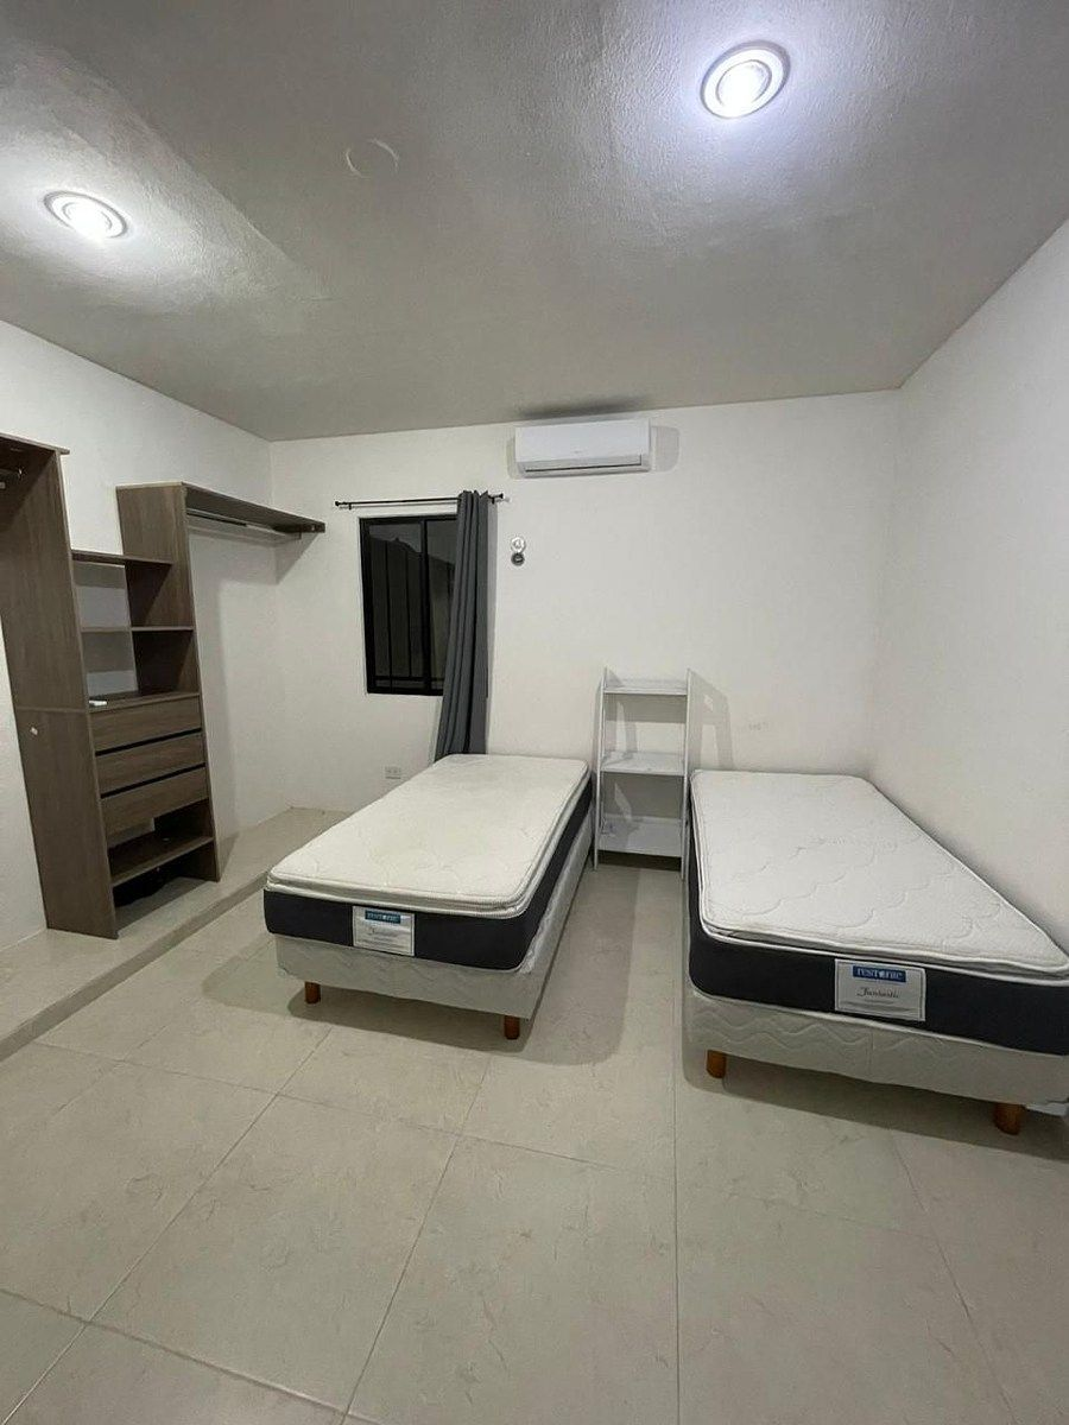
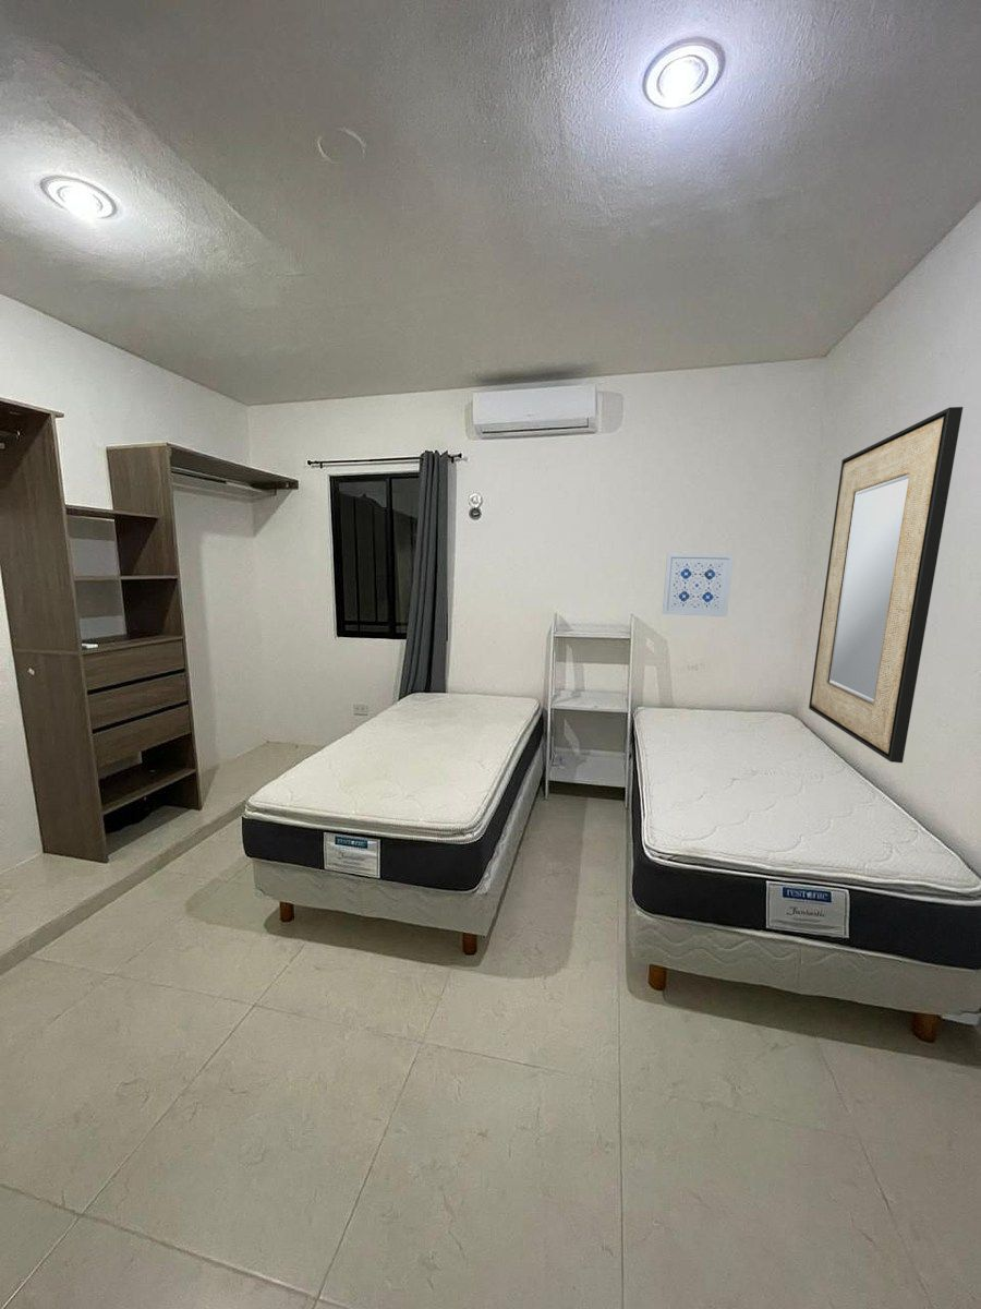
+ wall art [662,552,735,617]
+ home mirror [808,406,964,764]
